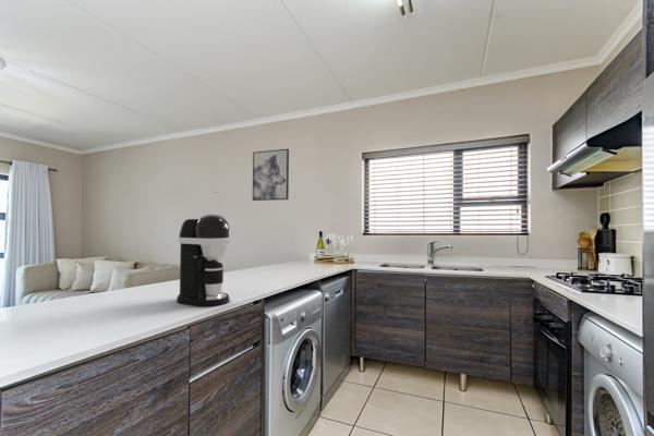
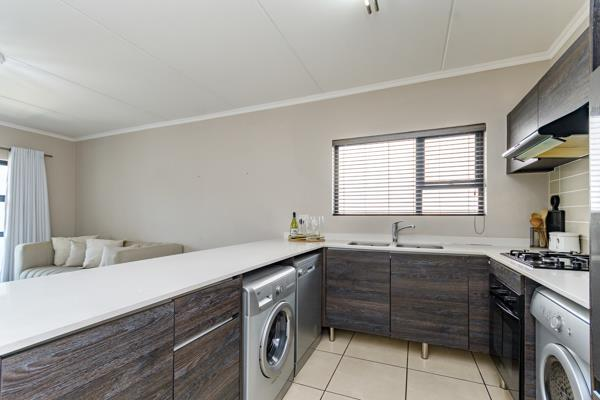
- coffee maker [175,214,231,308]
- wall art [252,148,290,202]
